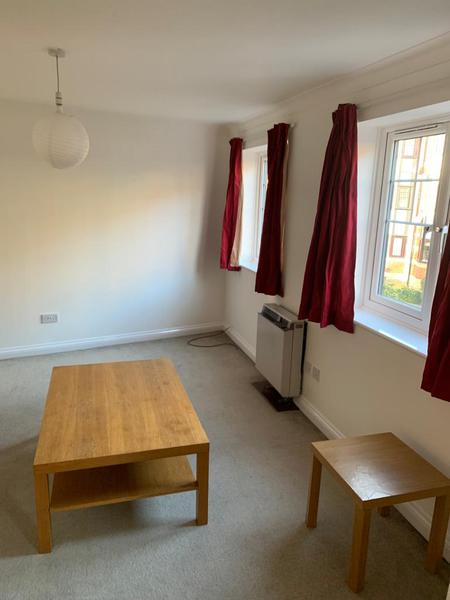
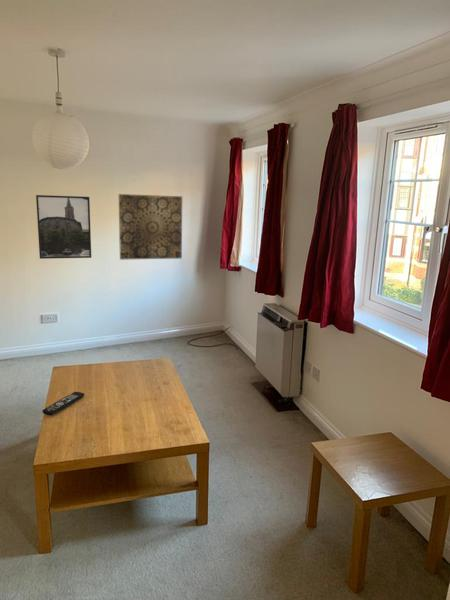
+ remote control [41,391,85,417]
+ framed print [35,194,92,260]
+ wall art [118,193,183,261]
